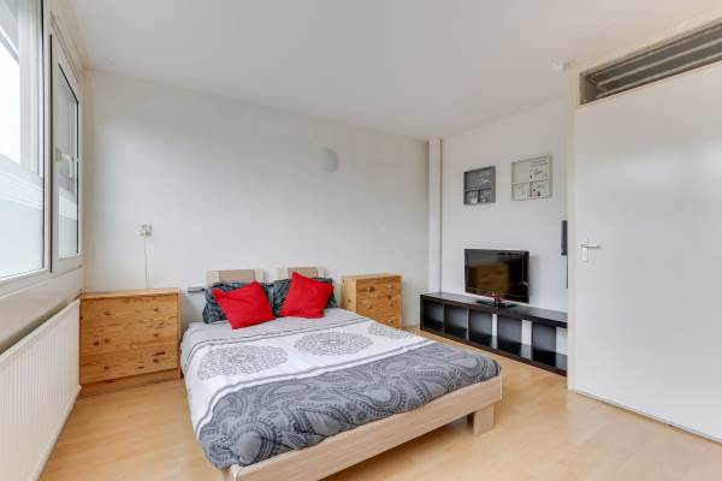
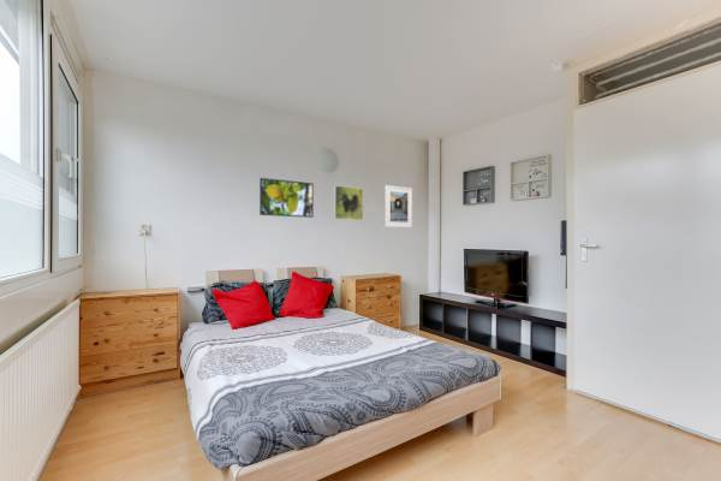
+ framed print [383,184,413,228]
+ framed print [333,184,364,221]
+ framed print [258,177,315,219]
